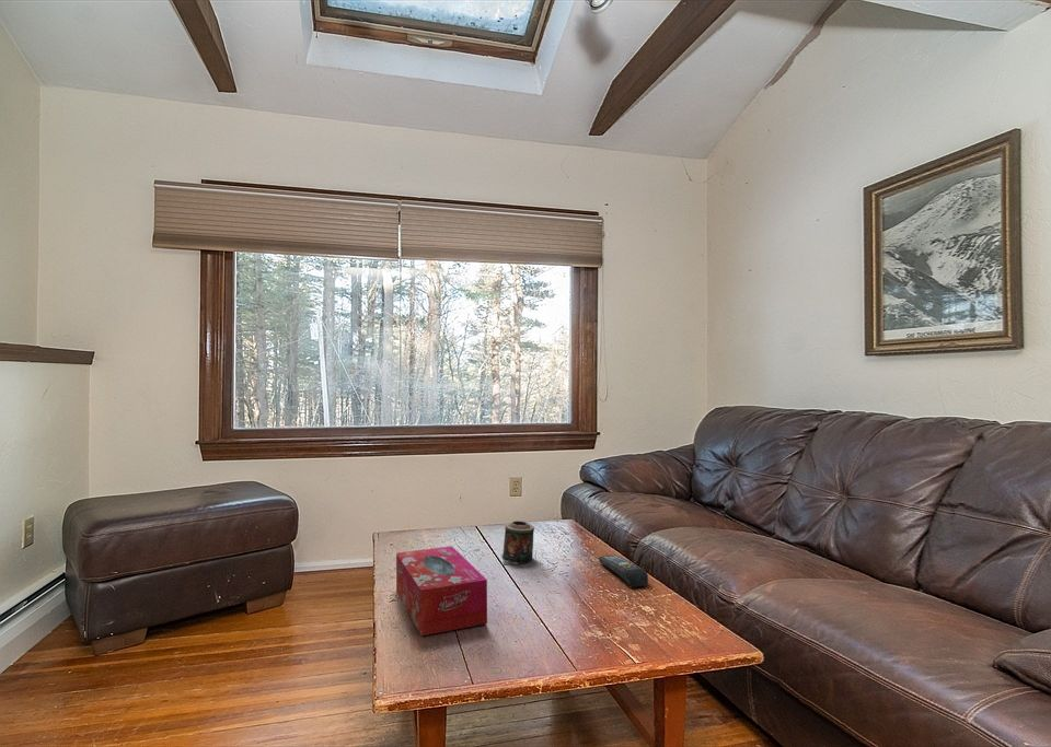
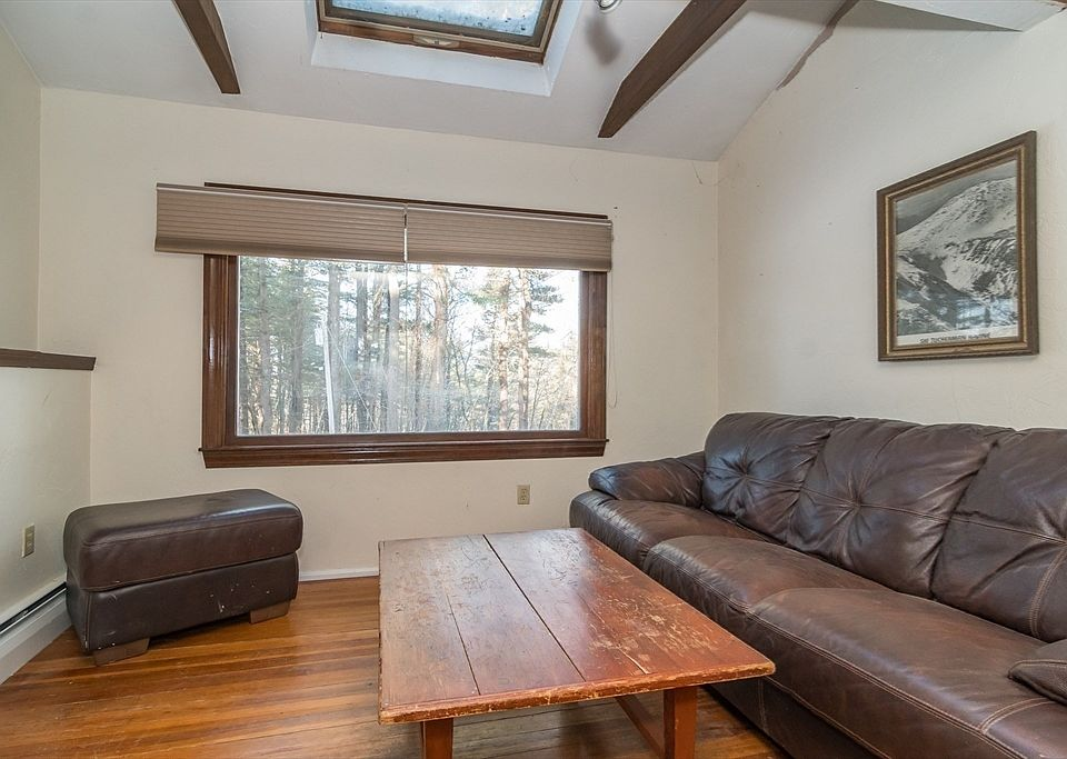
- candle [500,520,535,567]
- remote control [598,555,649,588]
- tissue box [395,545,488,637]
